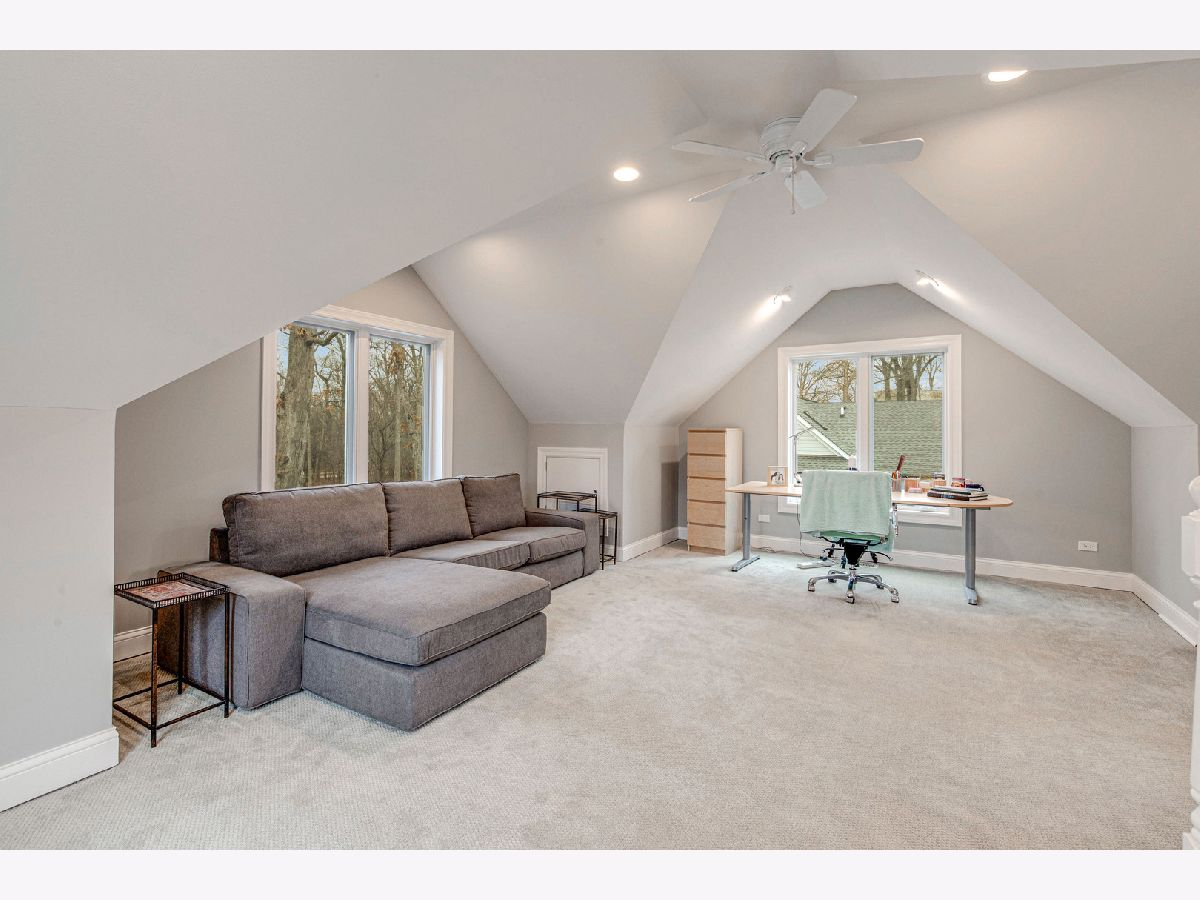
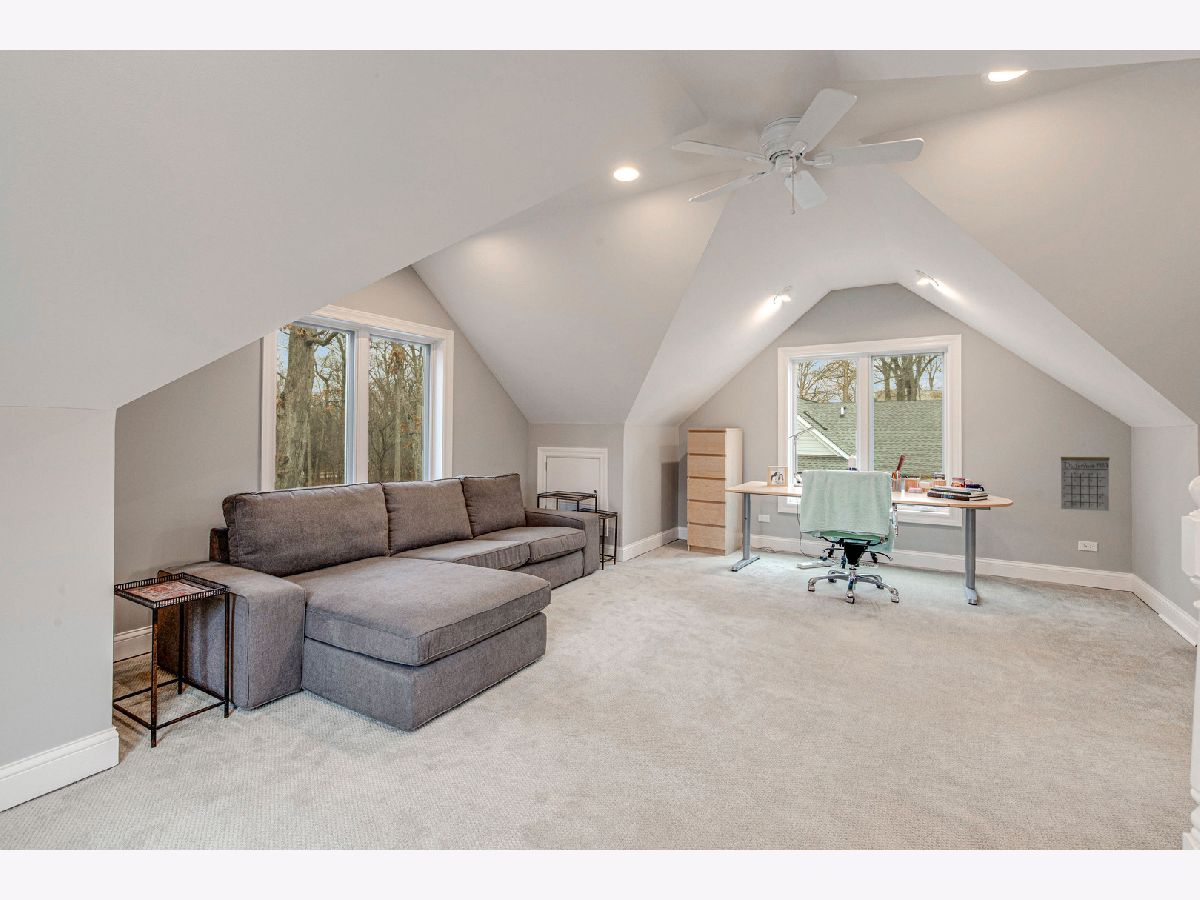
+ calendar [1060,444,1111,512]
